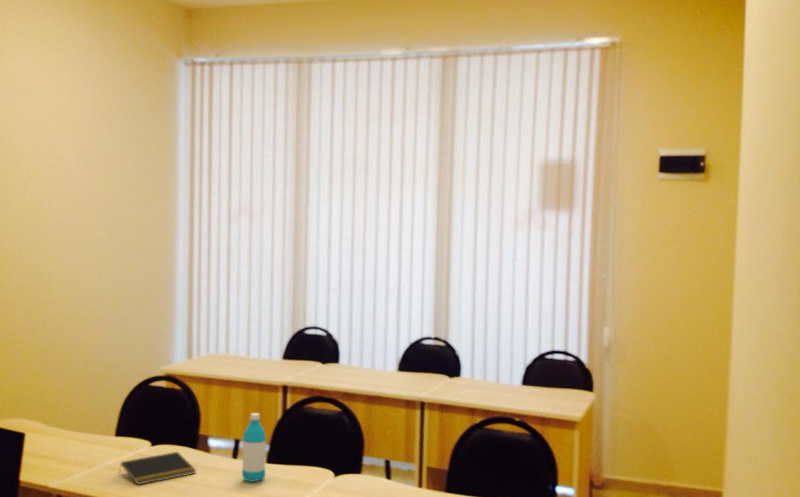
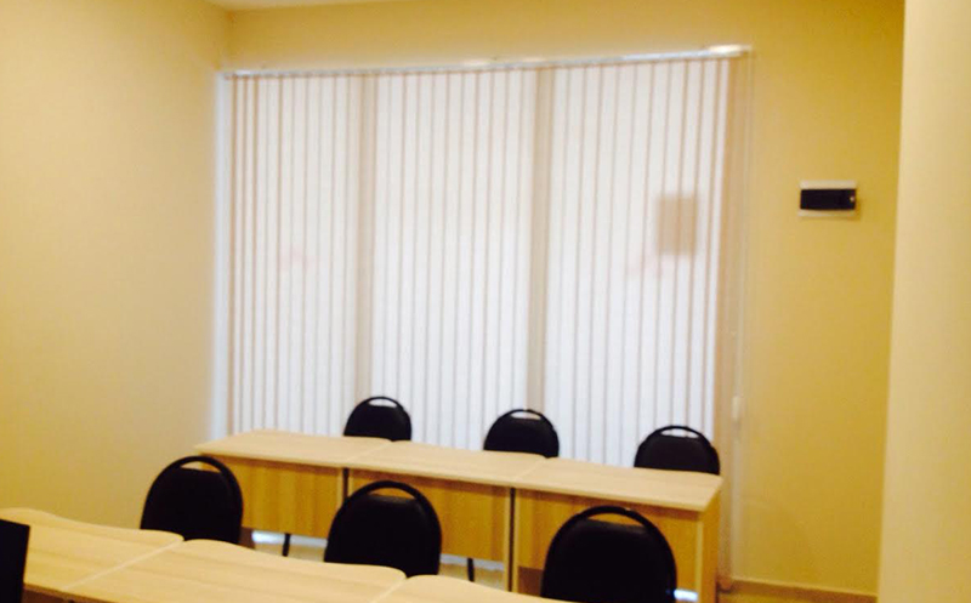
- notepad [118,451,197,486]
- water bottle [241,412,267,483]
